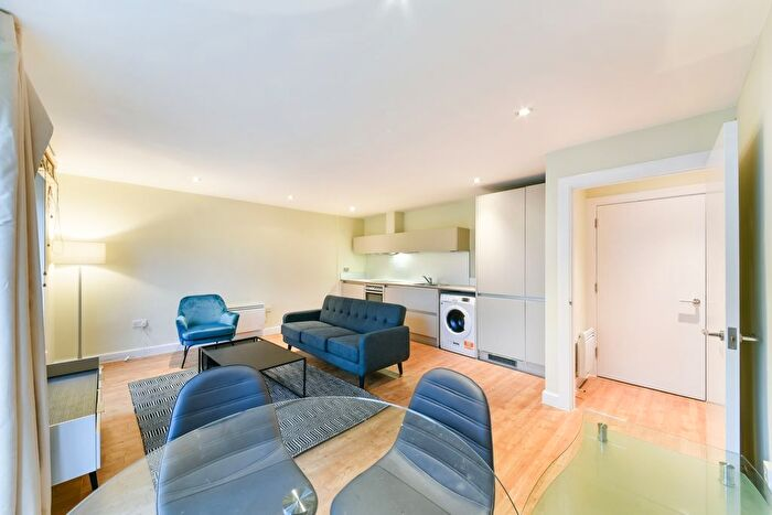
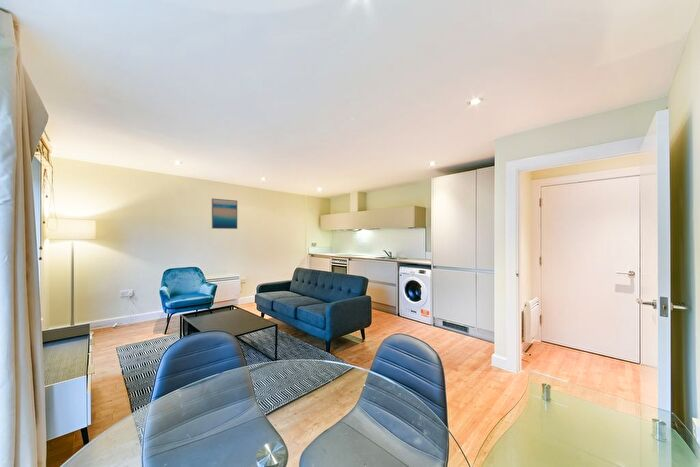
+ wall art [211,197,238,230]
